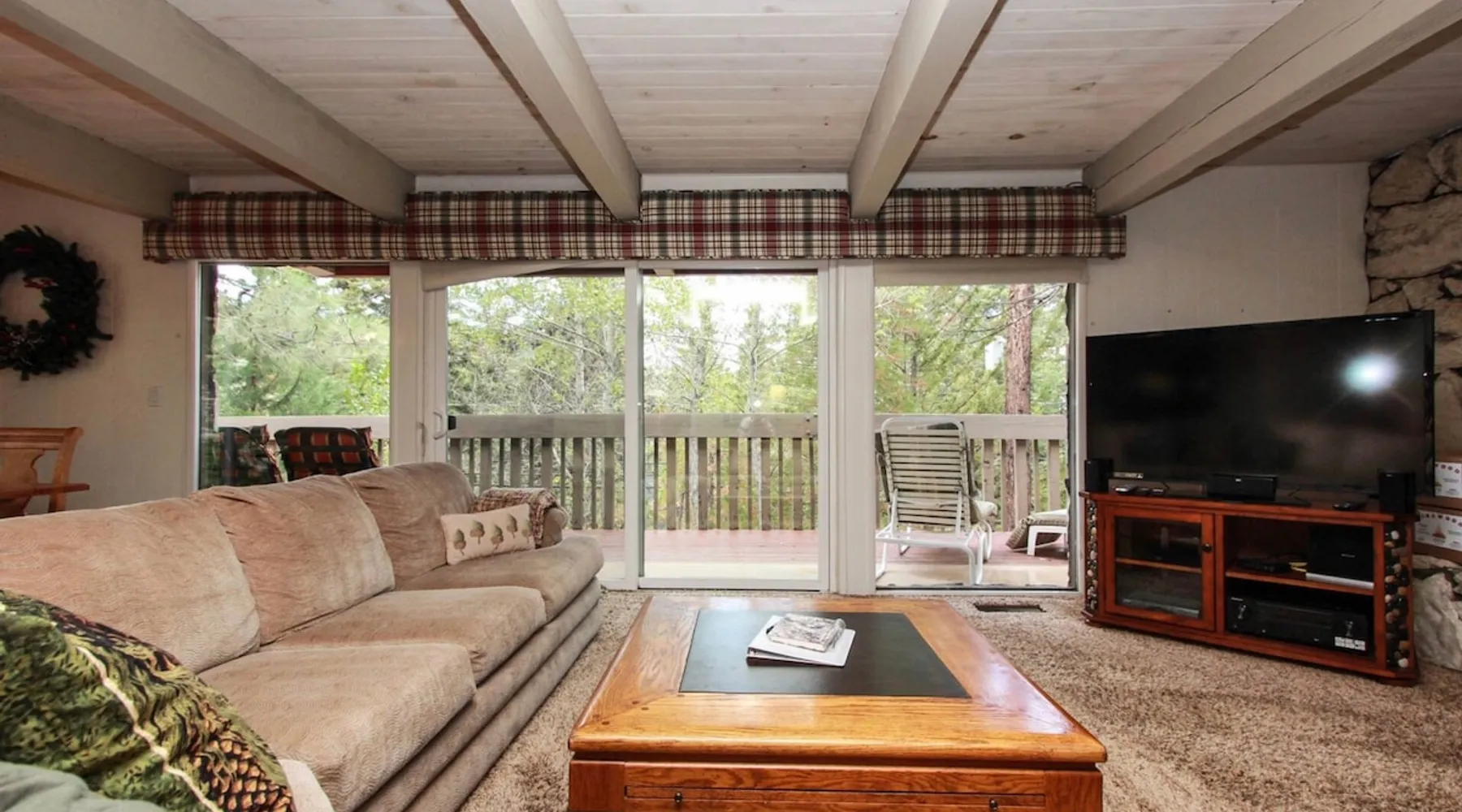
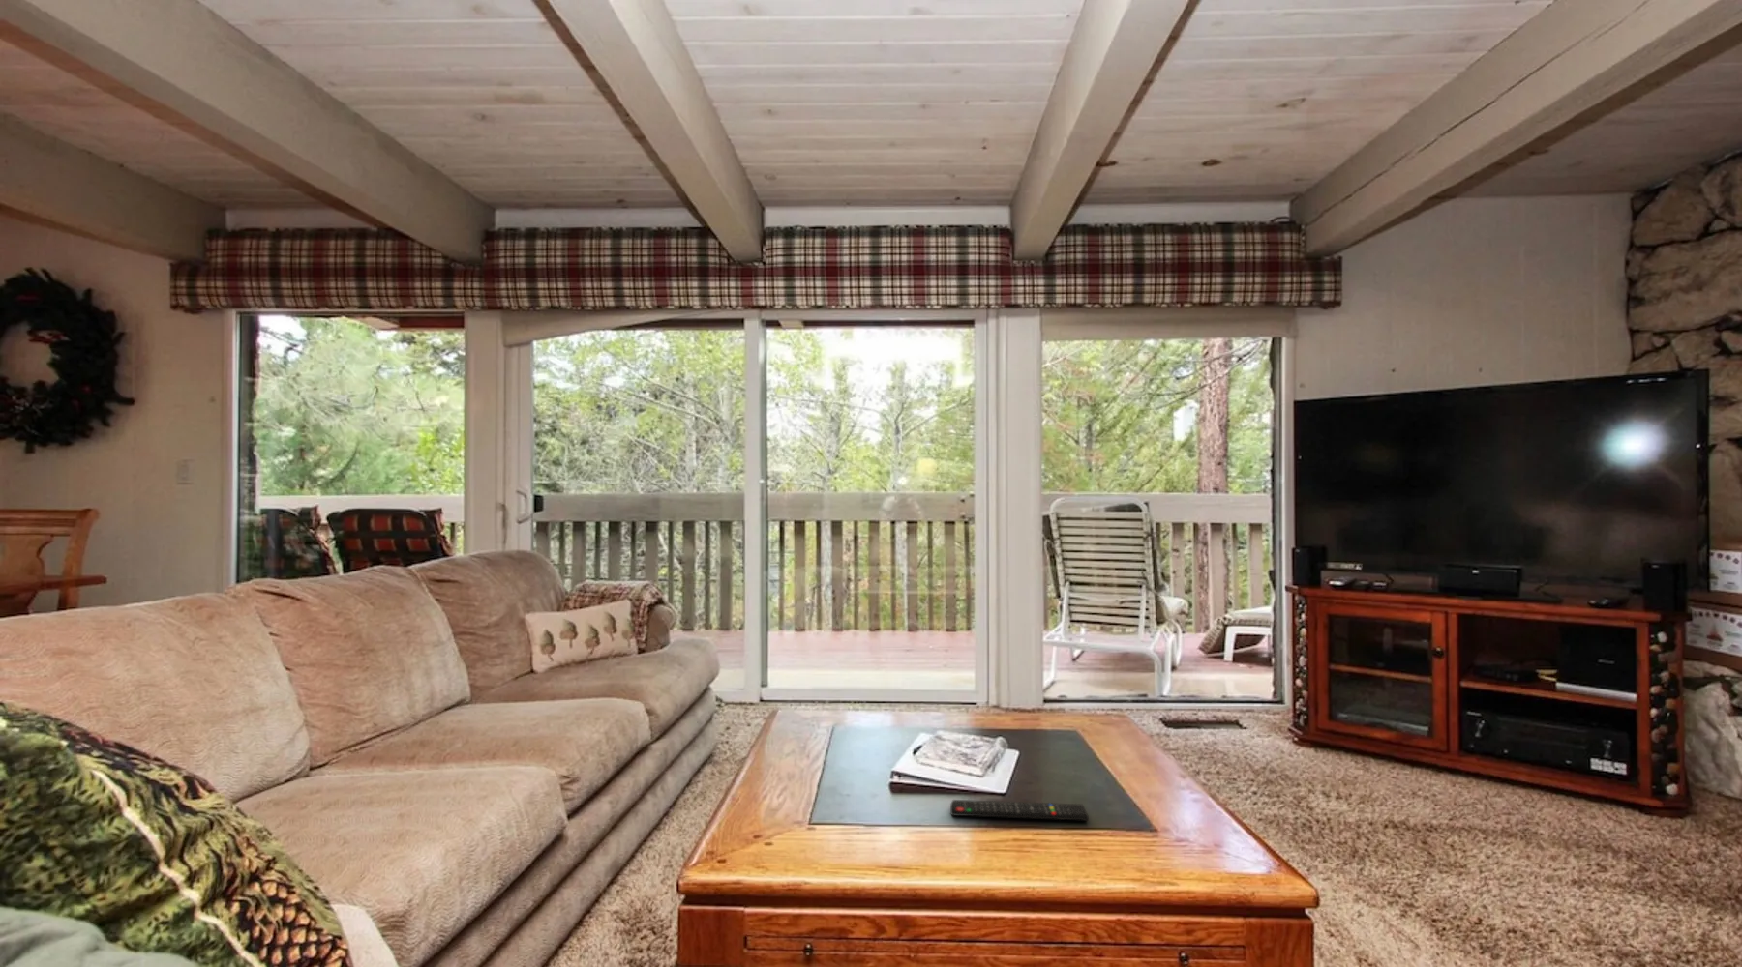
+ remote control [950,799,1090,822]
